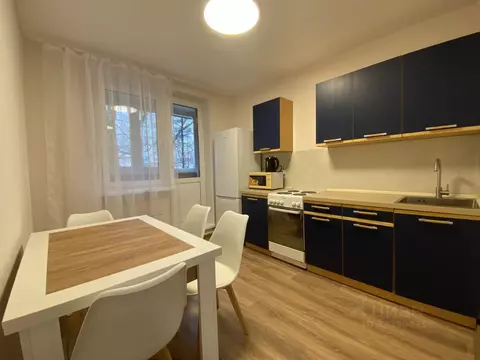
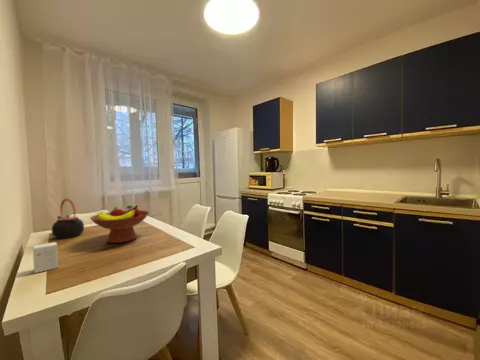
+ teapot [51,197,85,239]
+ fruit bowl [89,204,151,244]
+ small box [32,241,59,274]
